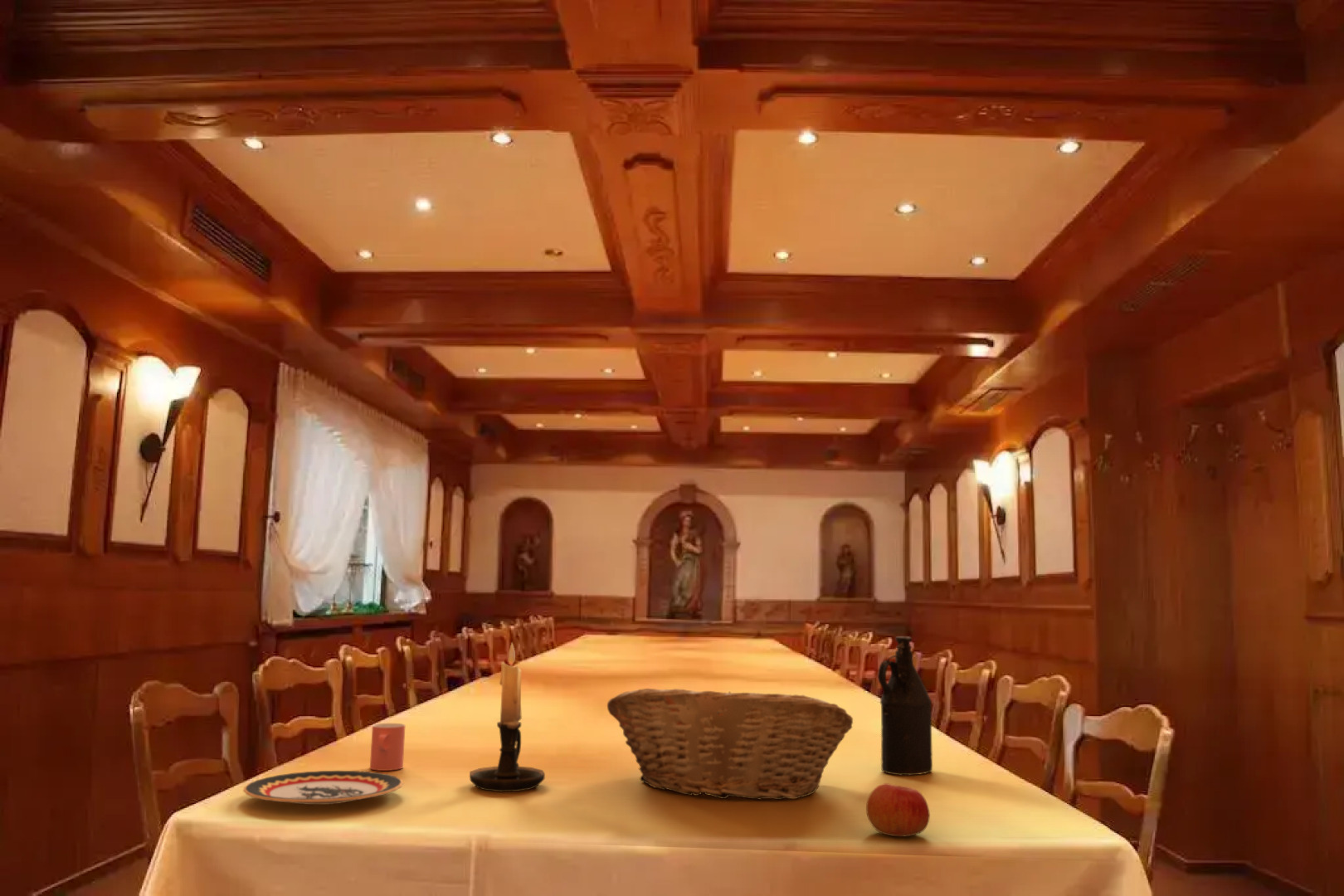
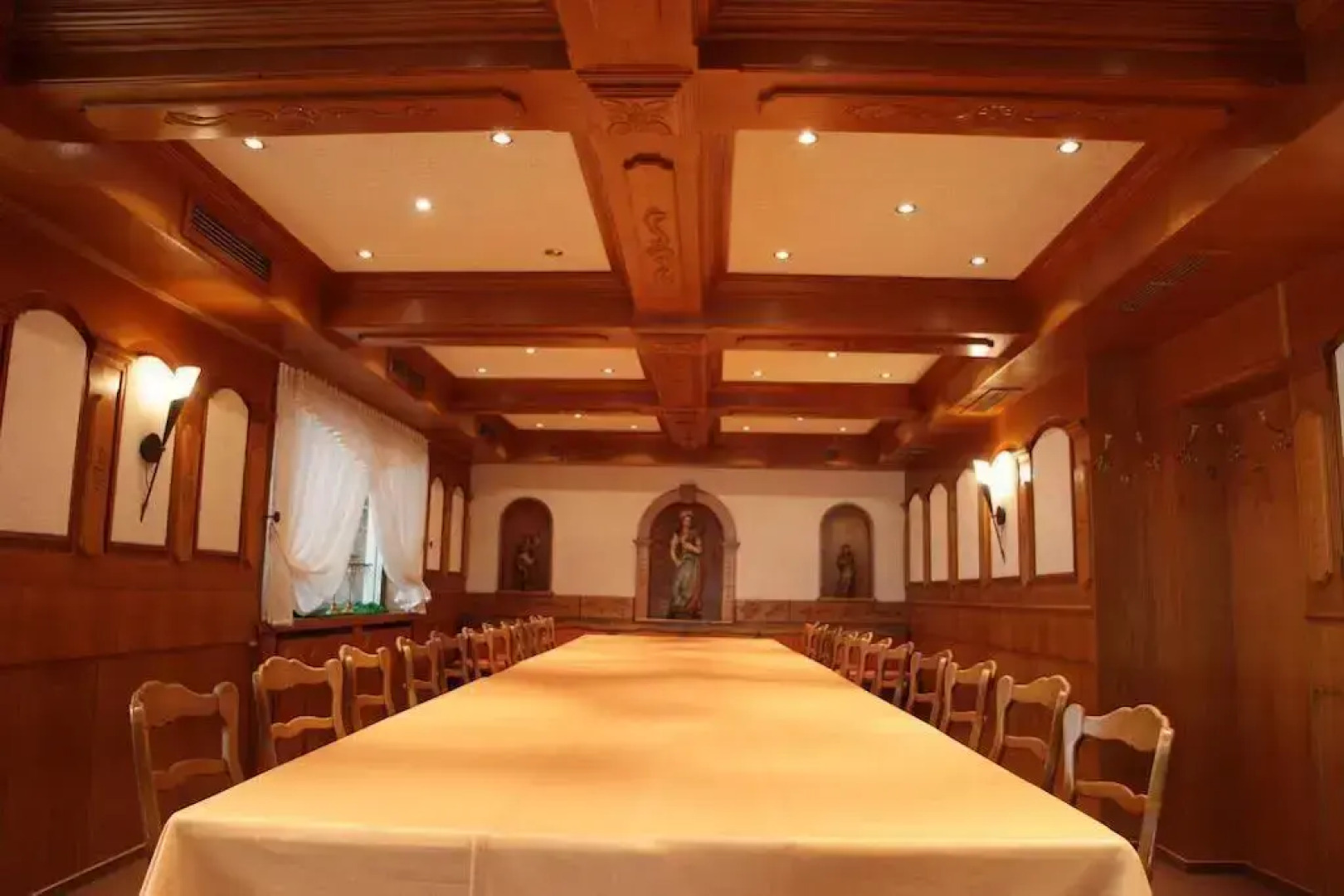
- candle holder [469,641,546,792]
- plate [242,770,404,806]
- bottle [877,635,933,777]
- fruit basket [606,688,854,801]
- apple [865,782,931,837]
- cup [369,723,406,772]
